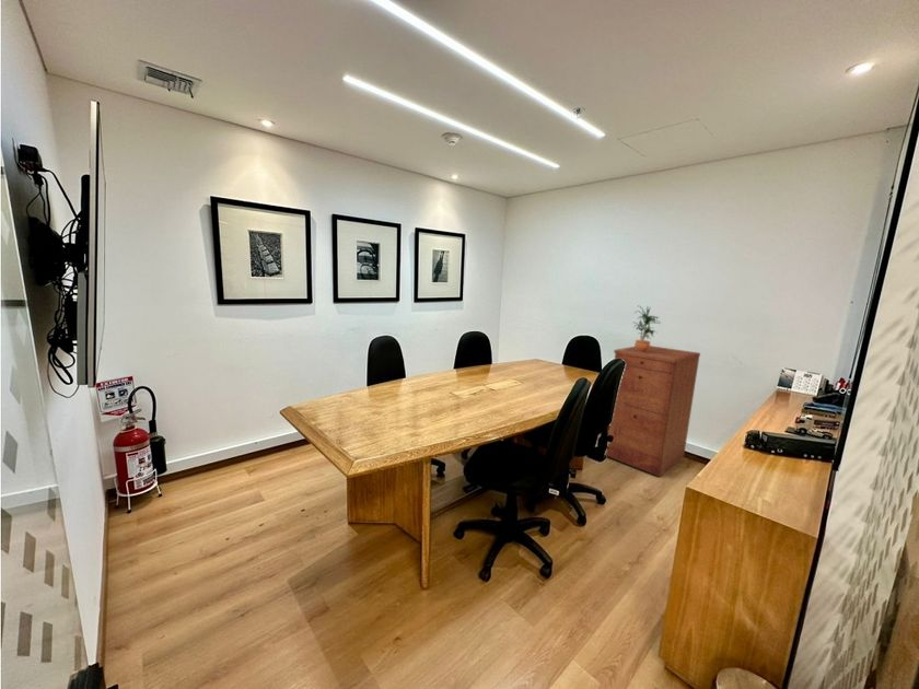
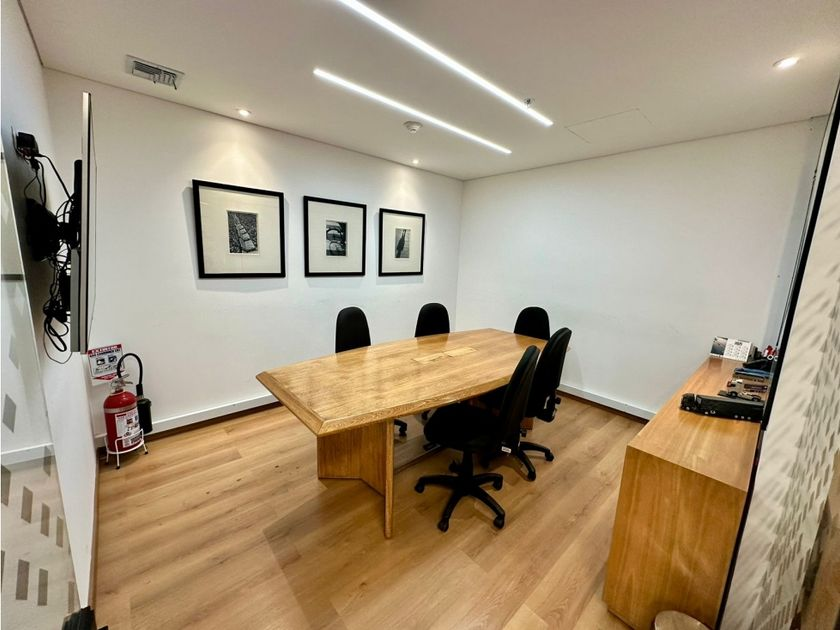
- filing cabinet [606,344,701,478]
- potted plant [632,305,662,353]
